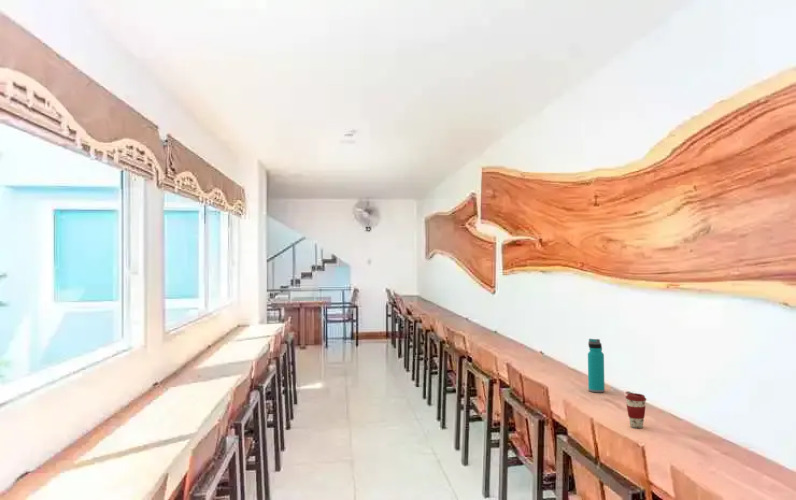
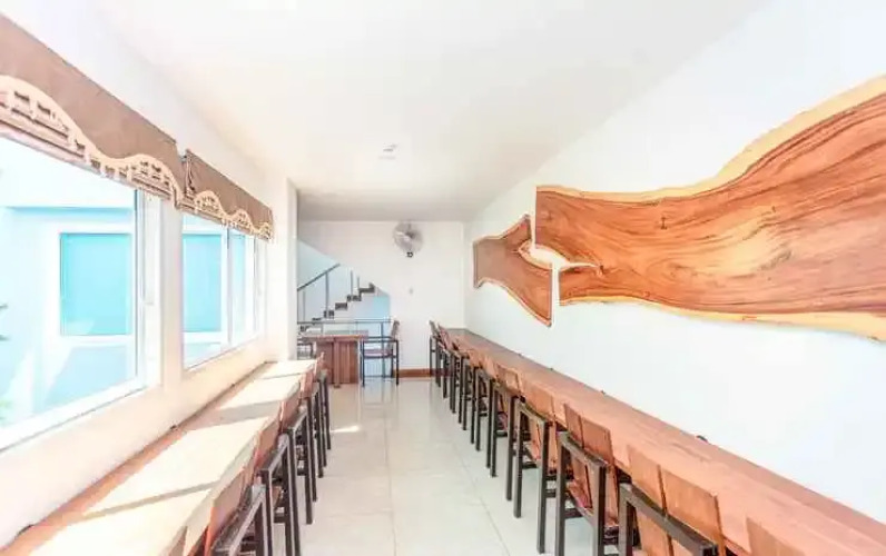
- coffee cup [625,392,647,429]
- water bottle [587,338,606,393]
